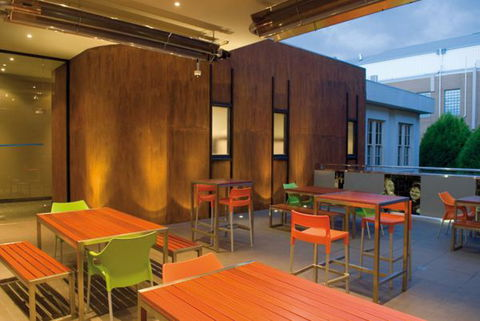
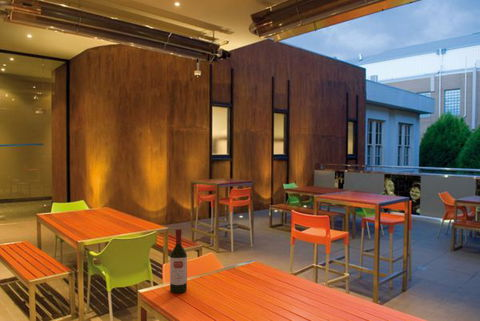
+ wine bottle [169,228,188,294]
